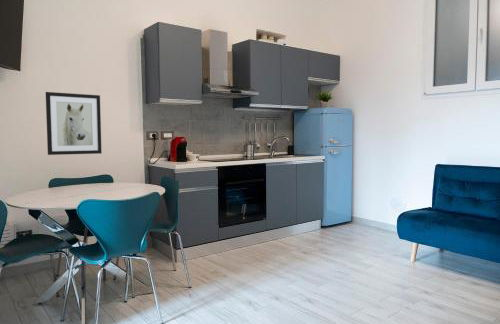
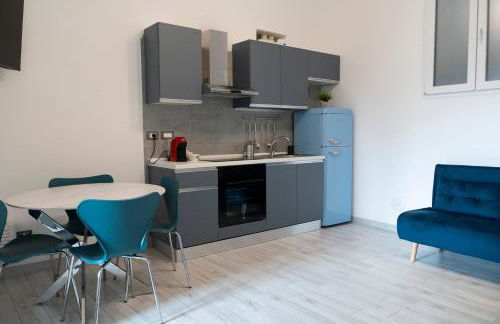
- wall art [45,91,102,156]
